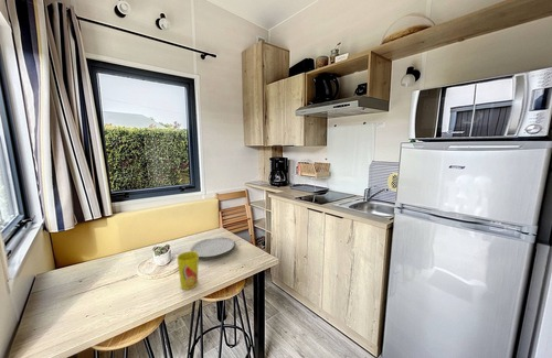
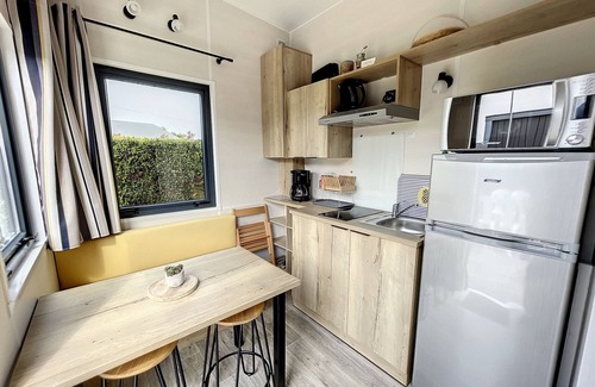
- cup [176,250,200,291]
- plate [190,236,236,260]
